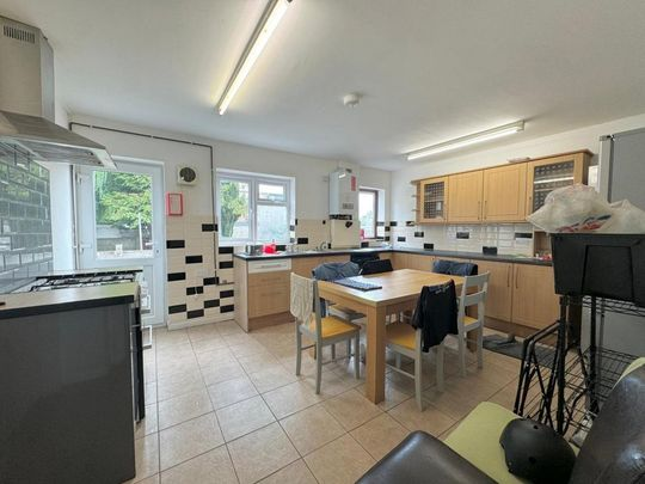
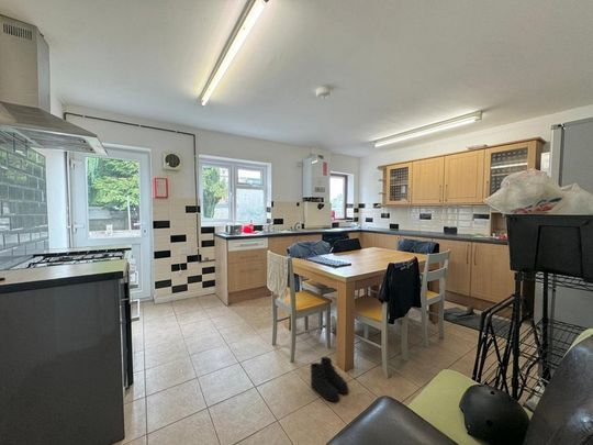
+ boots [309,356,350,402]
